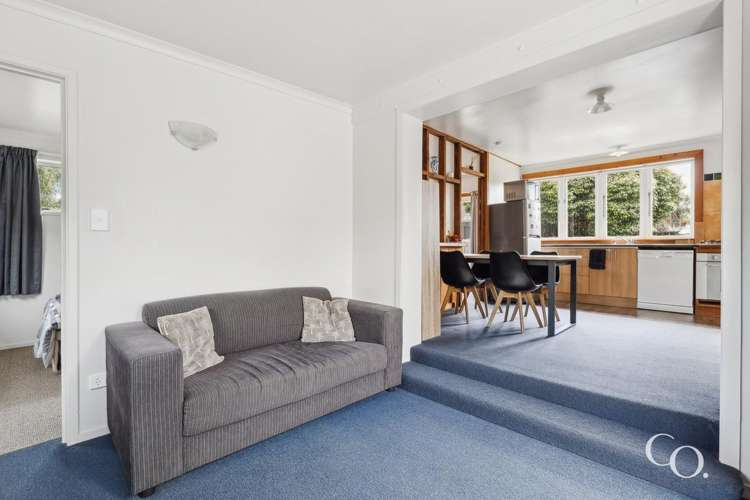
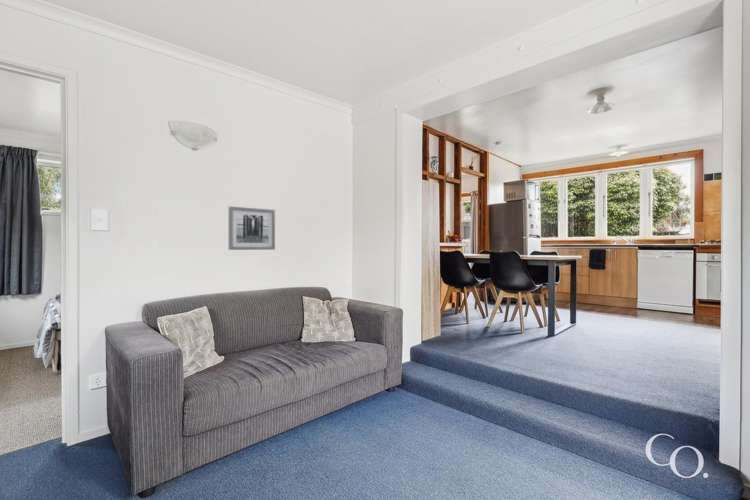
+ wall art [227,205,276,251]
